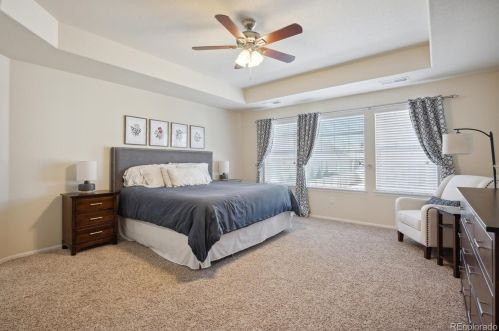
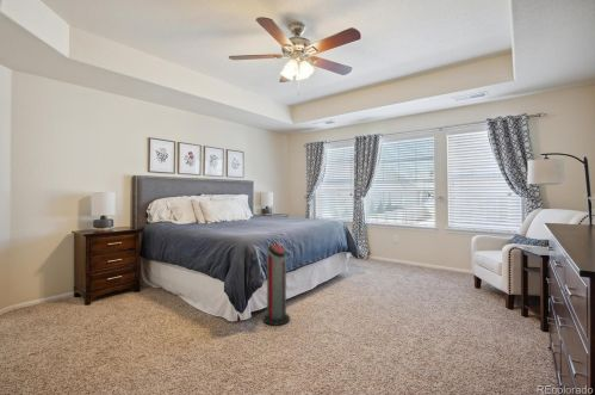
+ air purifier [262,243,291,327]
